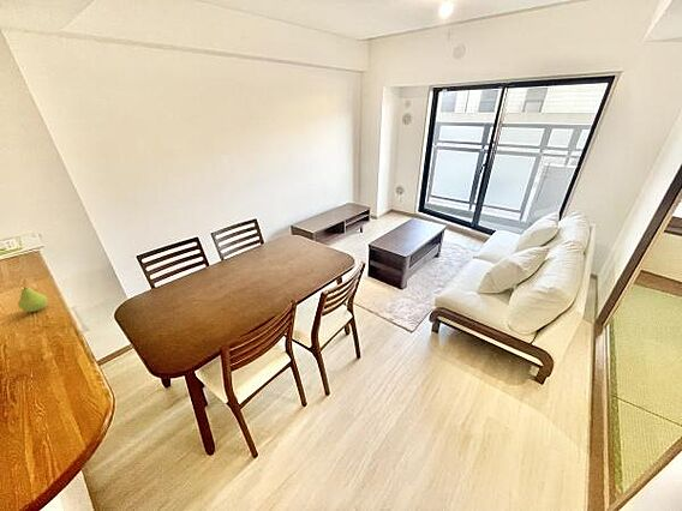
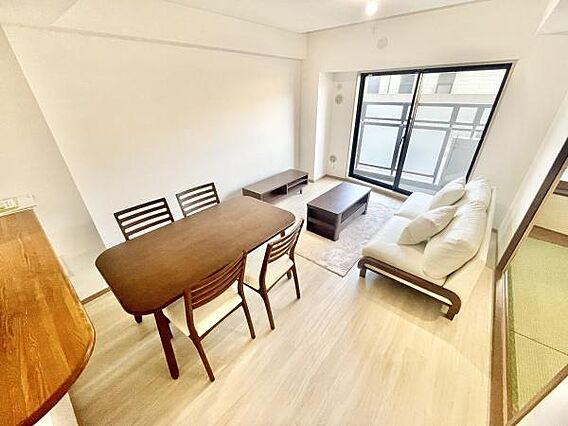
- fruit [17,284,48,313]
